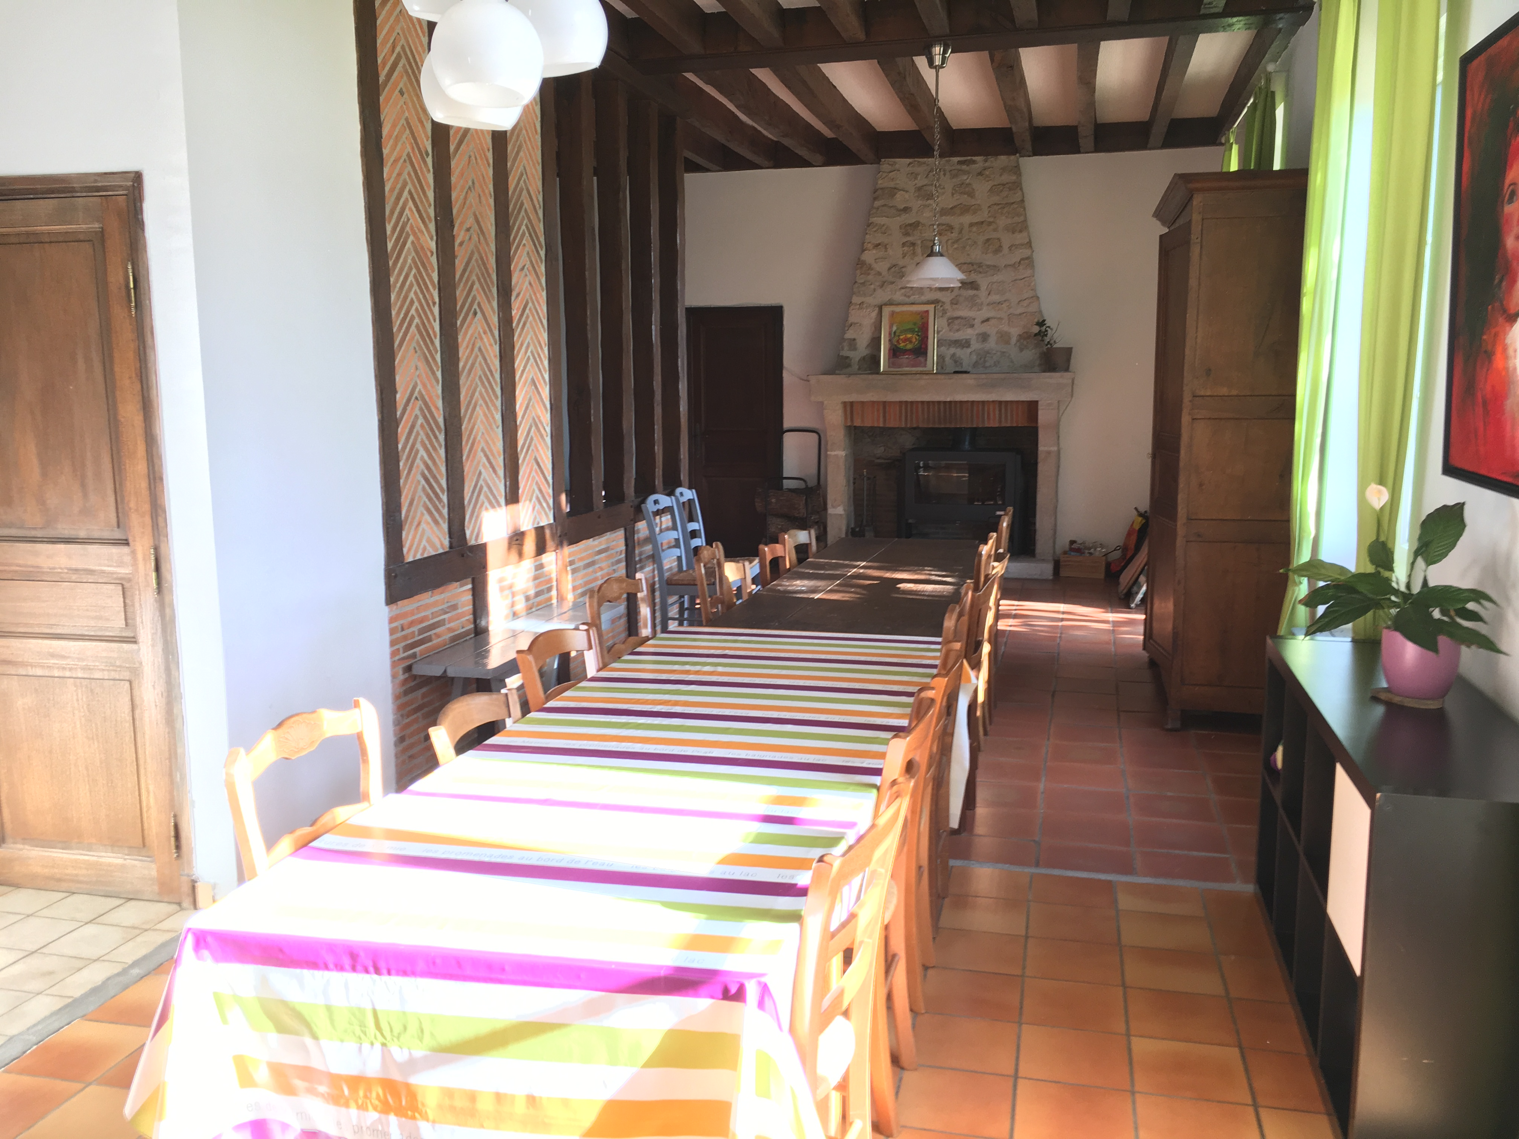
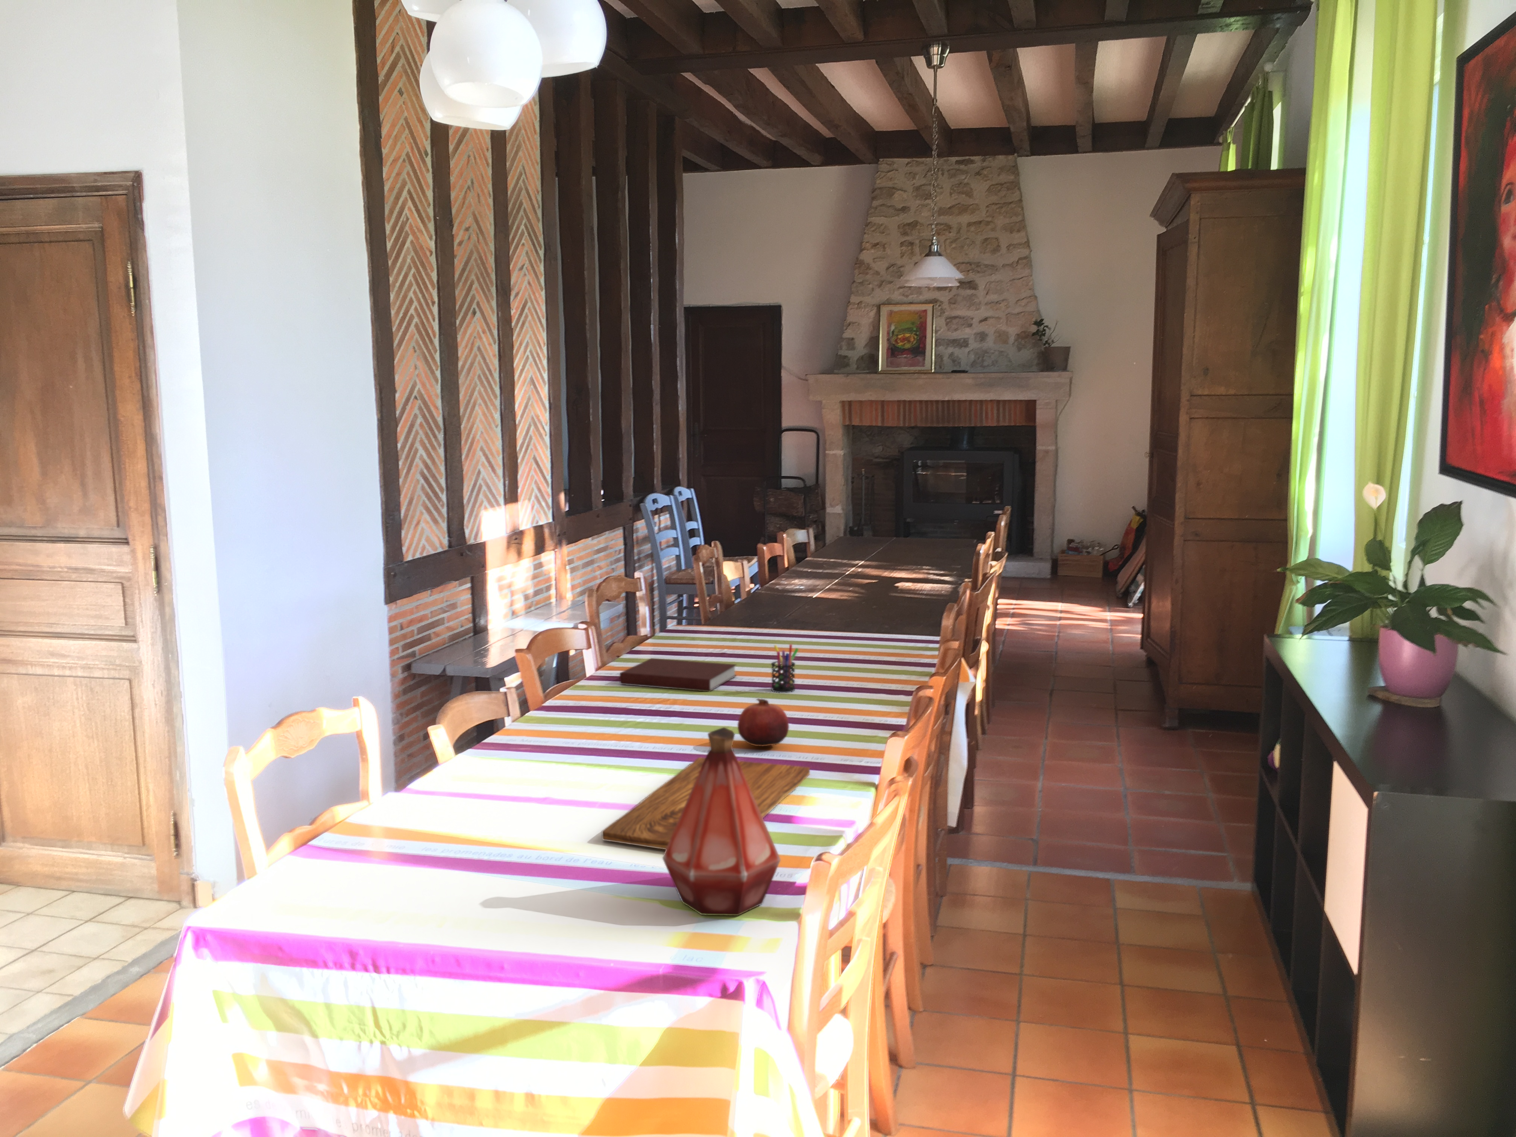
+ fruit [737,697,789,746]
+ bottle [661,727,782,916]
+ notebook [620,658,738,693]
+ pen holder [771,644,799,694]
+ cutting board [602,757,811,850]
